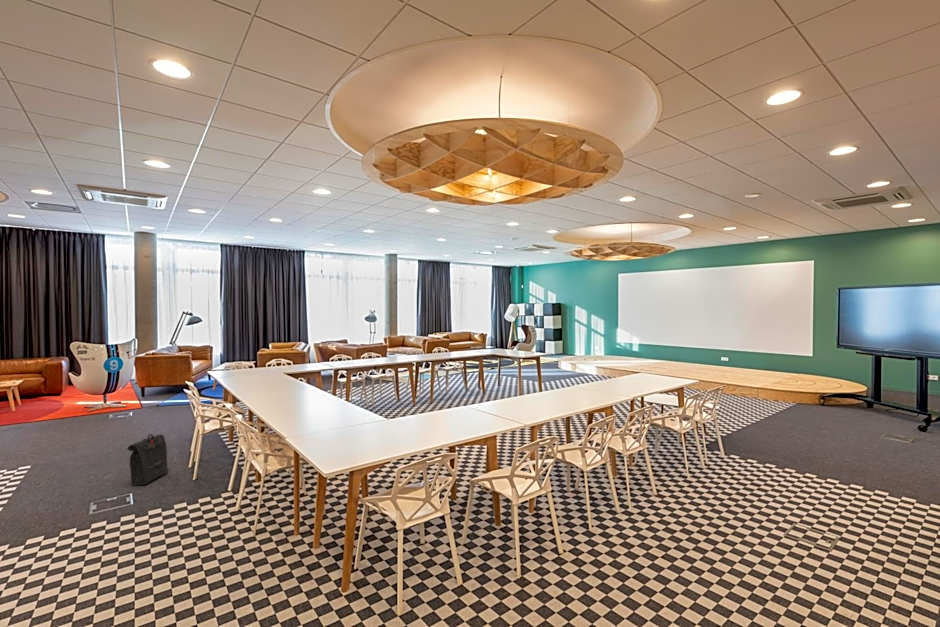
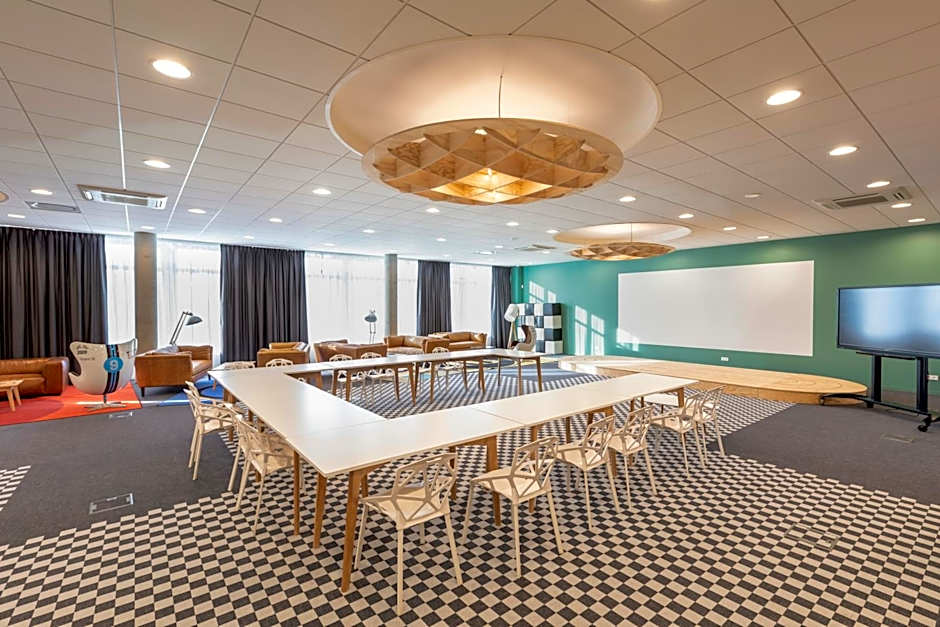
- backpack [126,433,169,487]
